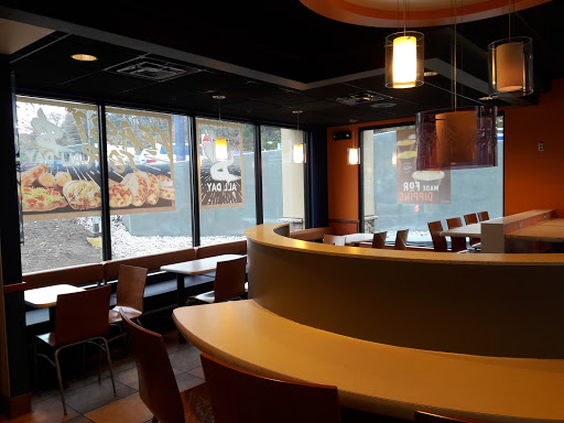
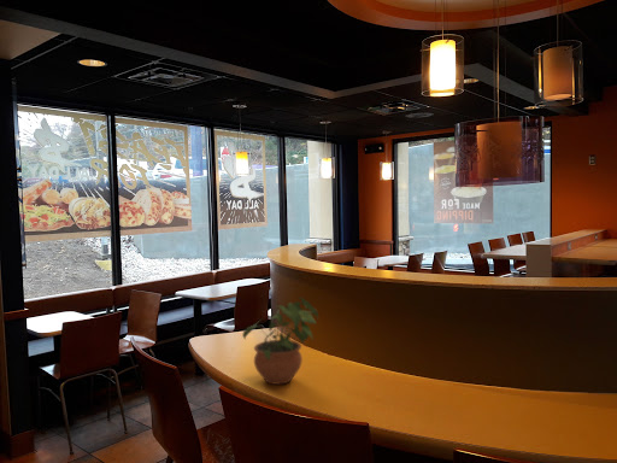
+ potted plant [241,295,319,386]
